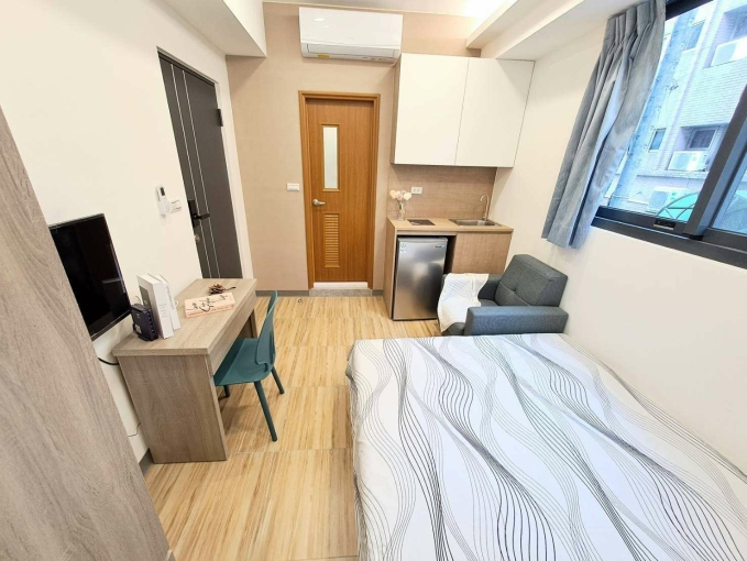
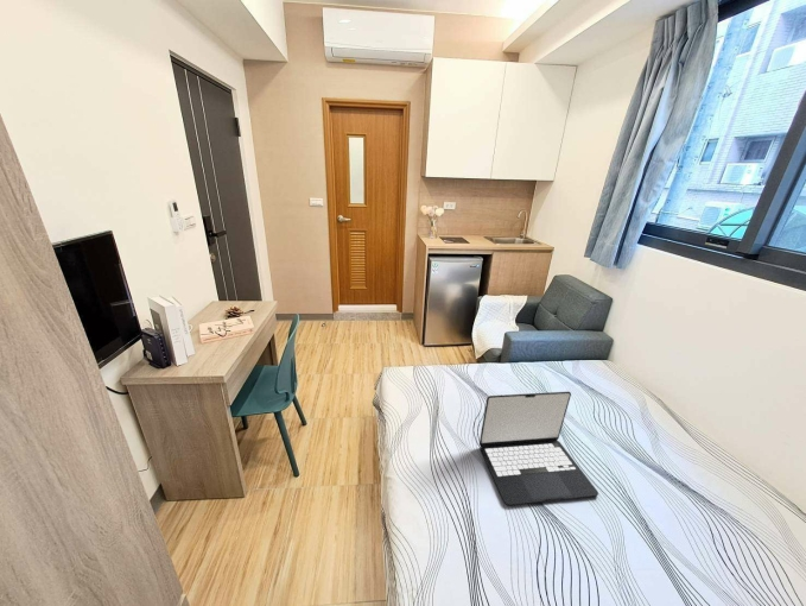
+ laptop [478,391,599,506]
